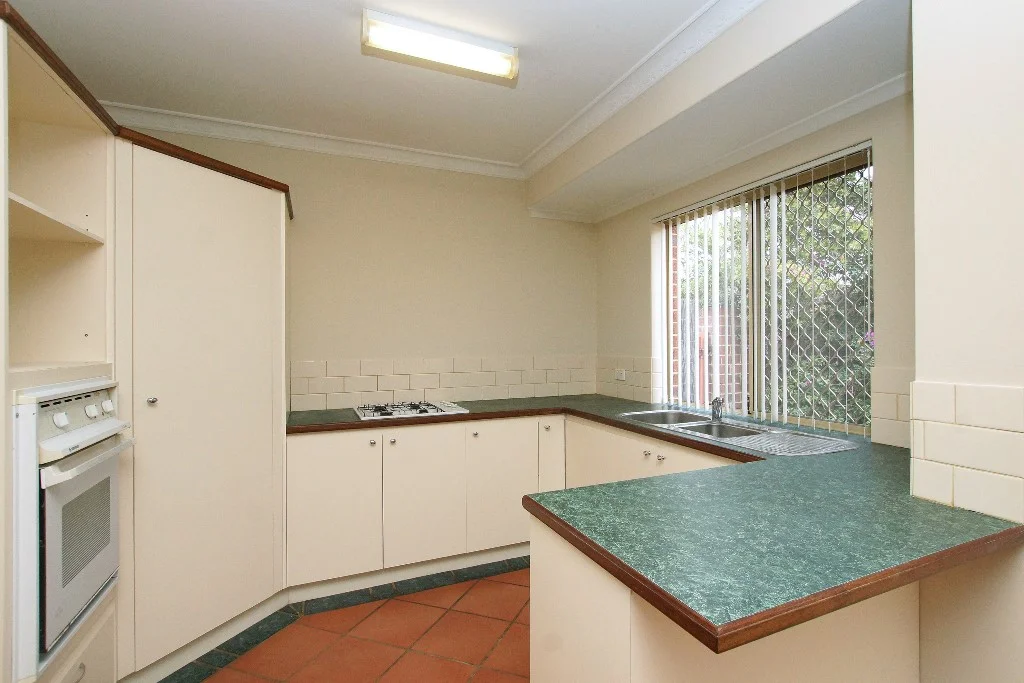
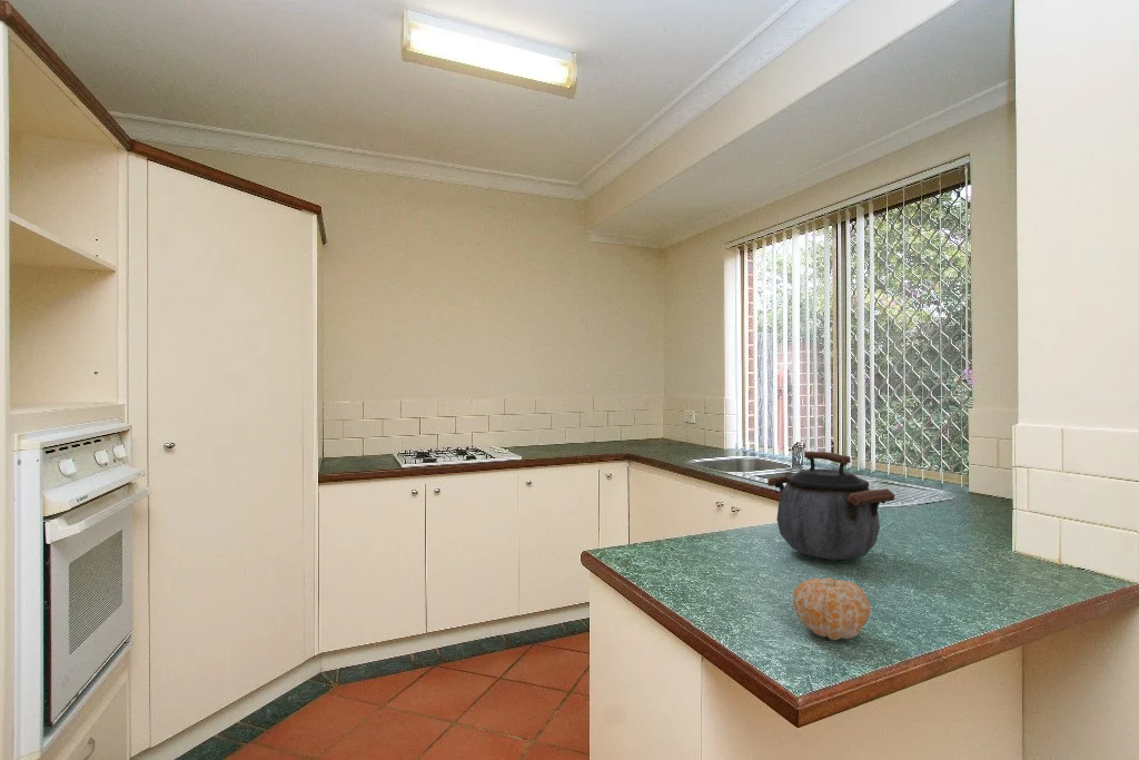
+ kettle [766,451,895,561]
+ fruit [792,576,872,641]
